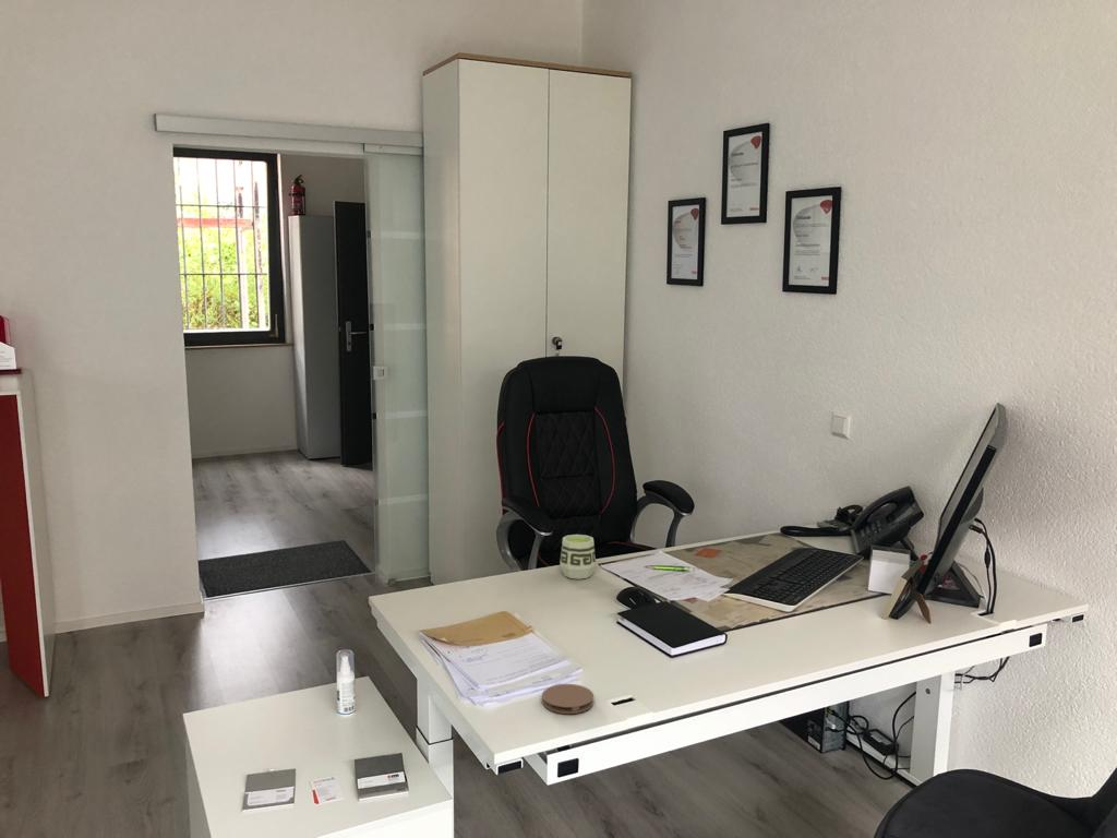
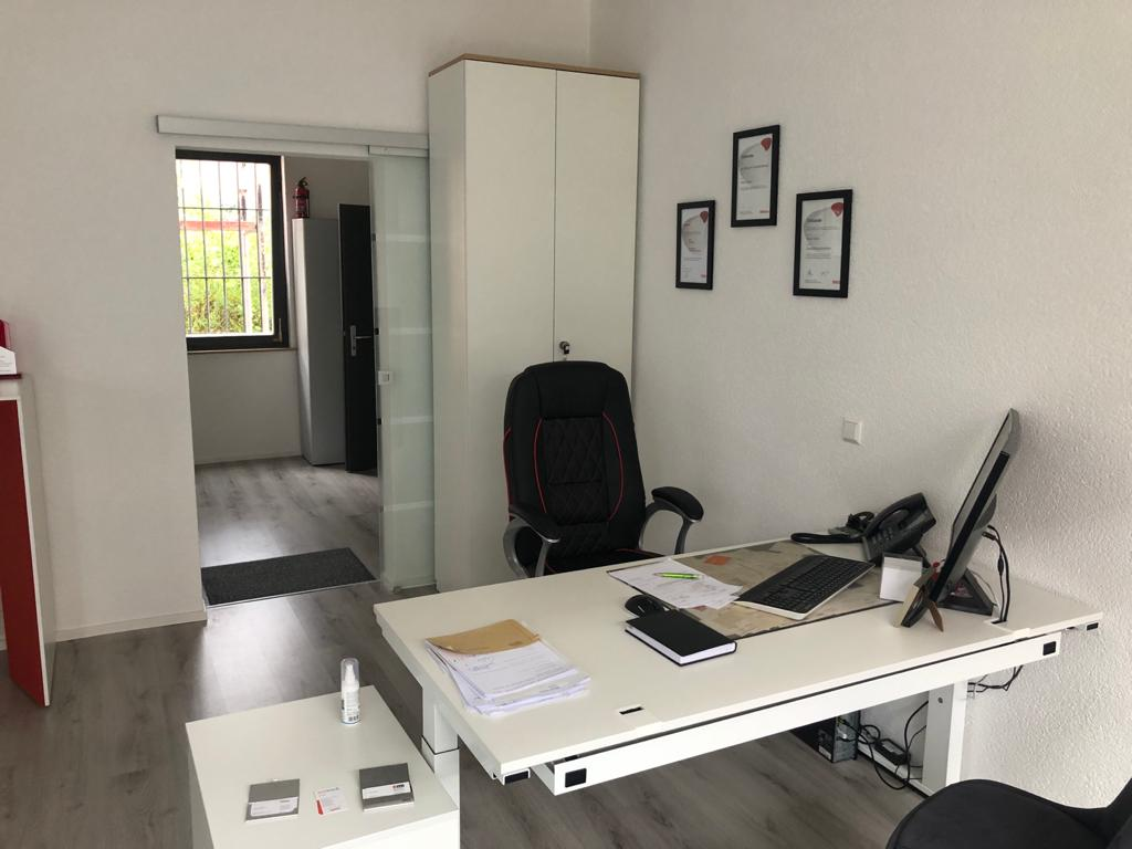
- coaster [541,683,594,715]
- cup [558,534,597,580]
